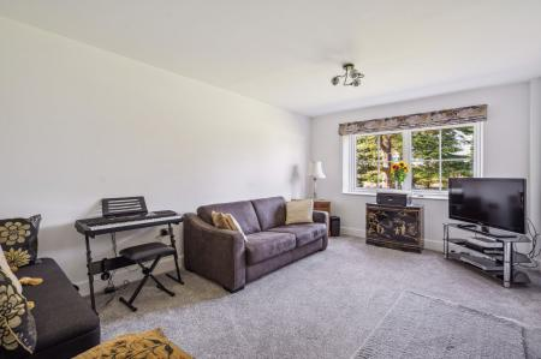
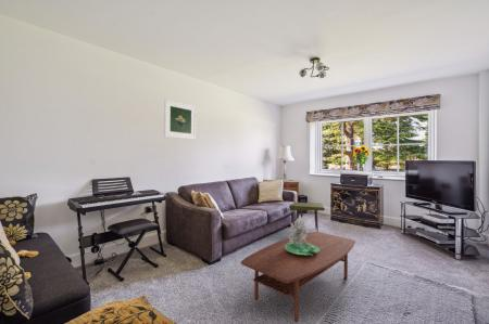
+ coffee table [240,231,356,323]
+ potted flower [285,217,319,256]
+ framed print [163,99,197,141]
+ side table [288,202,326,232]
